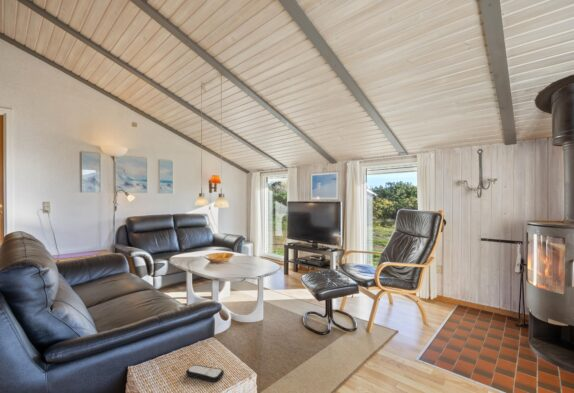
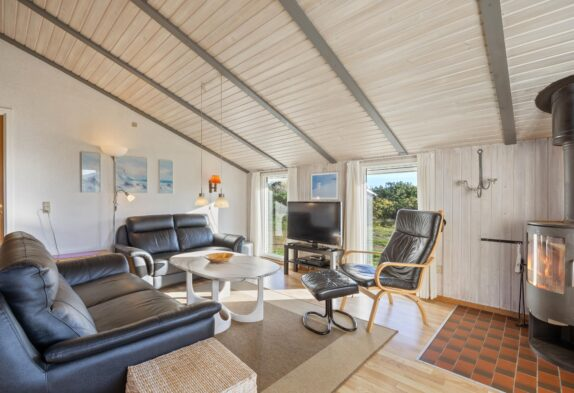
- remote control [185,364,225,383]
